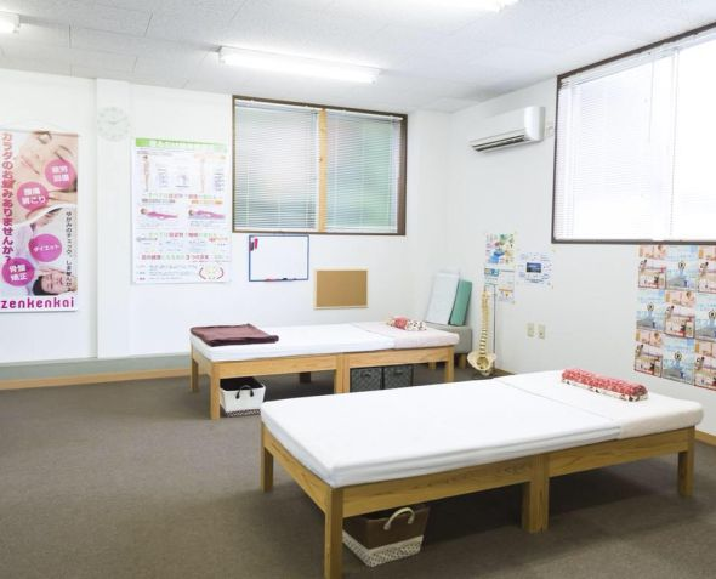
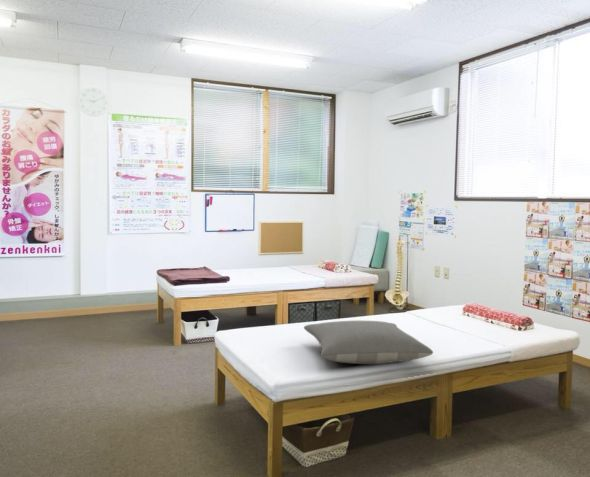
+ pillow [303,320,434,365]
